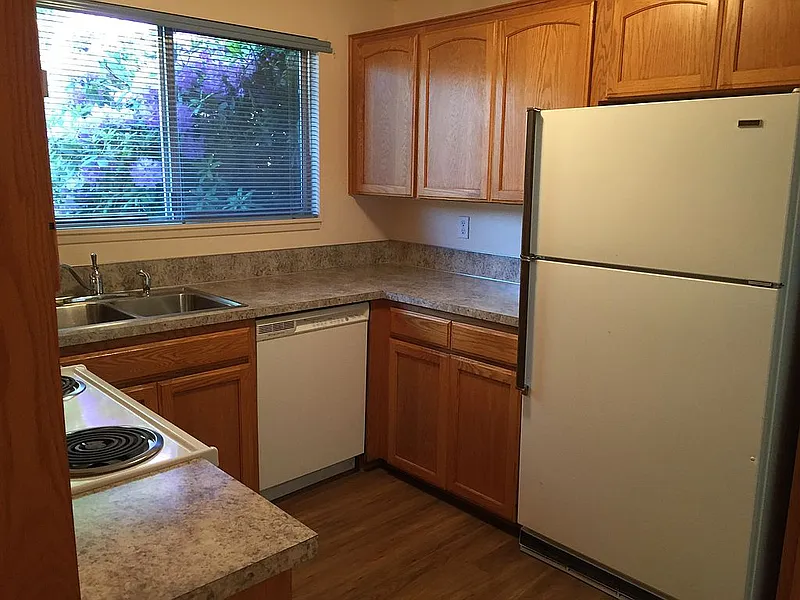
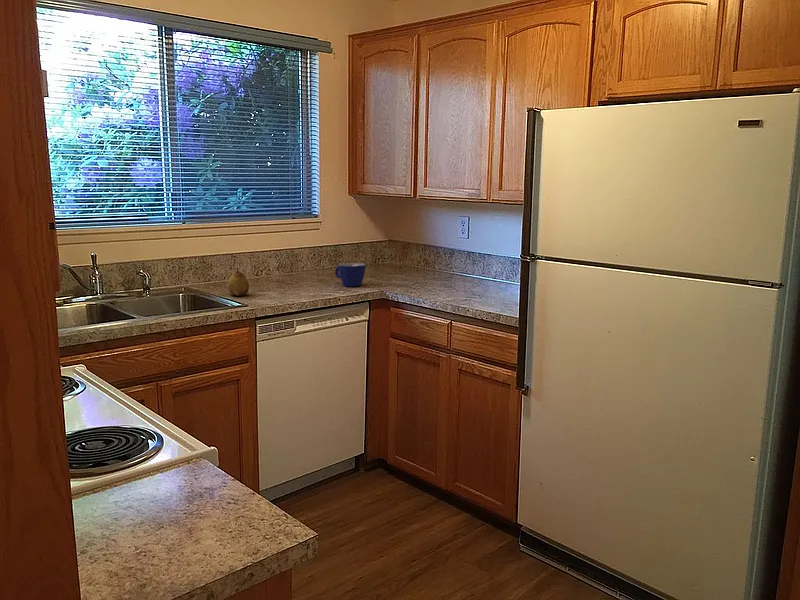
+ cup [334,262,366,288]
+ fruit [227,267,250,297]
